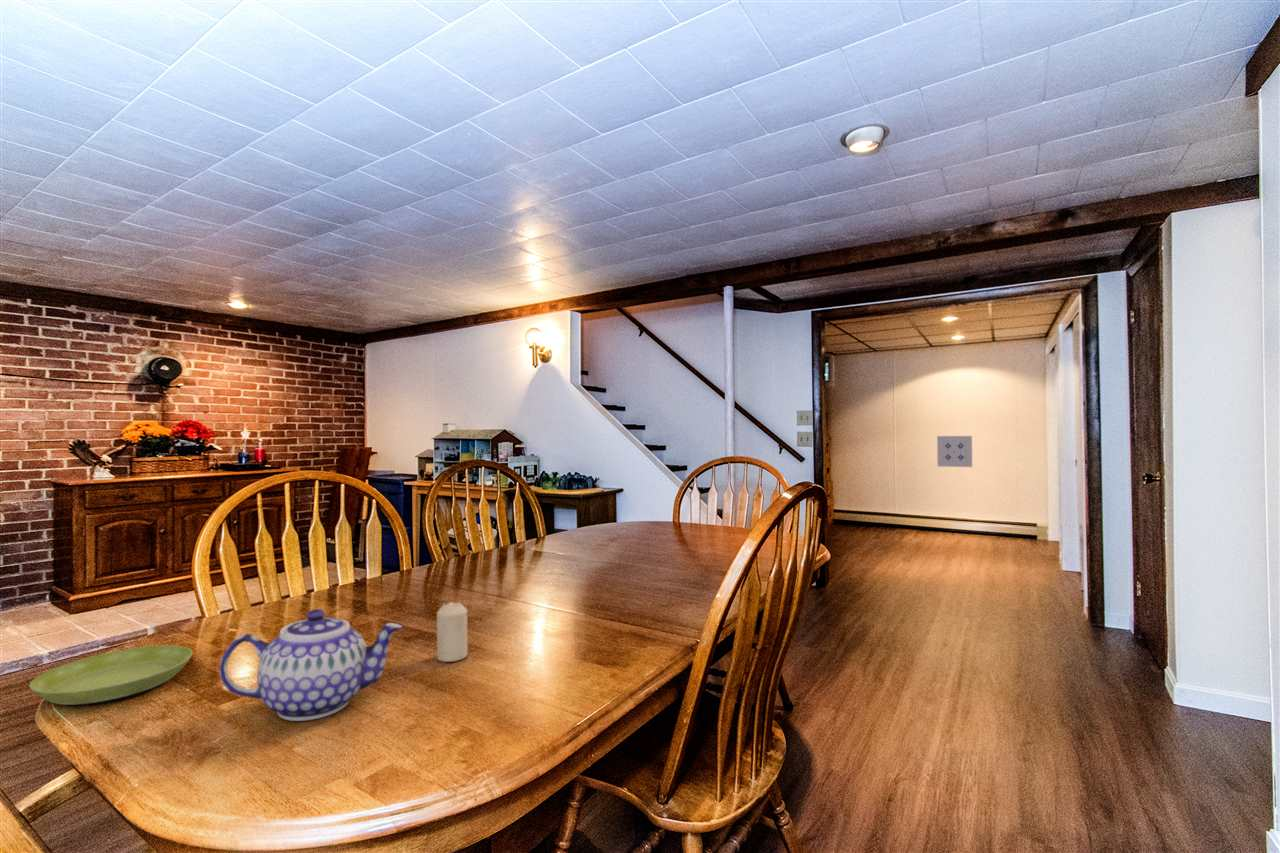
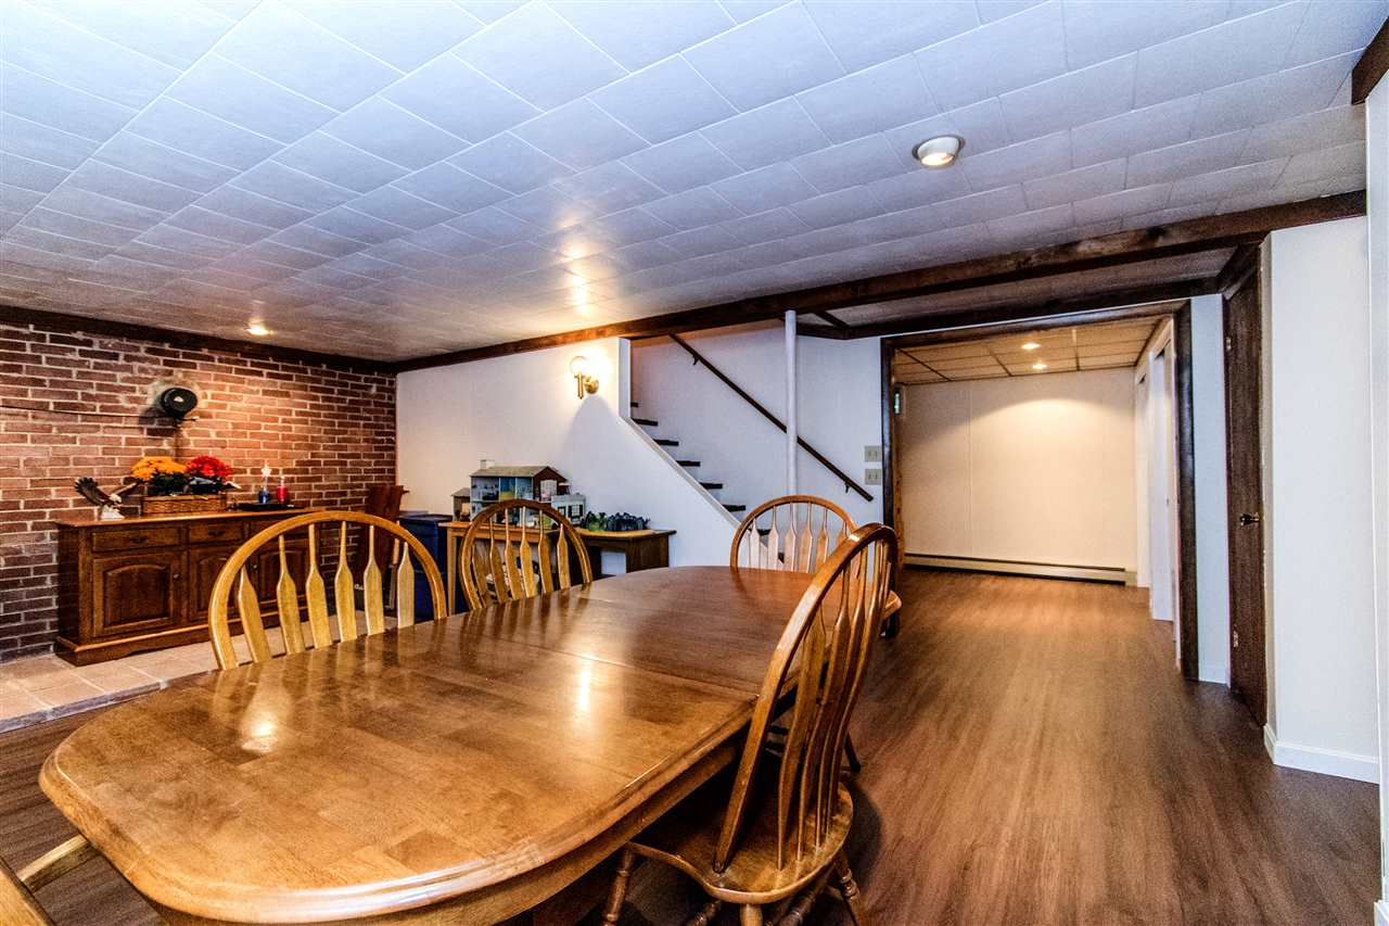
- candle [436,601,469,663]
- saucer [28,644,194,706]
- wall art [936,435,973,468]
- teapot [218,608,403,722]
